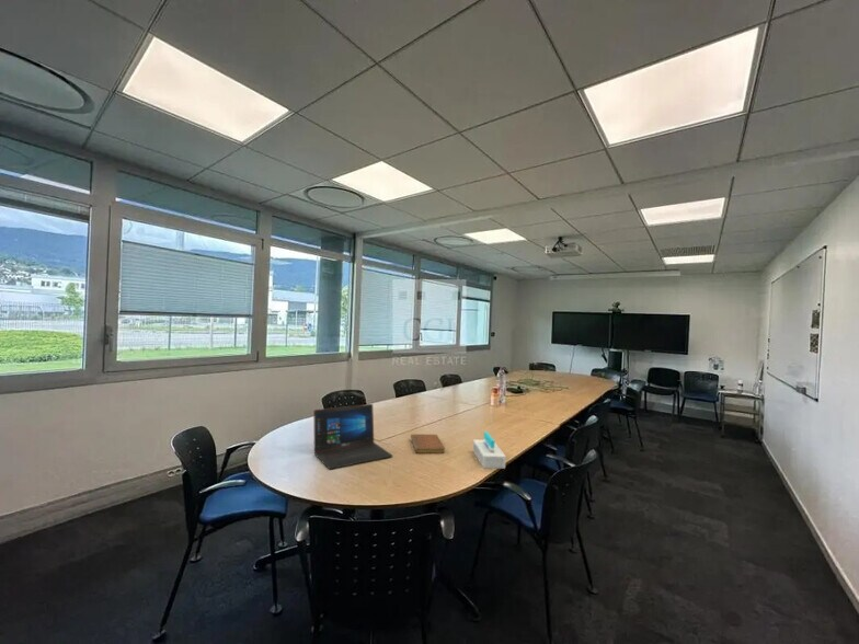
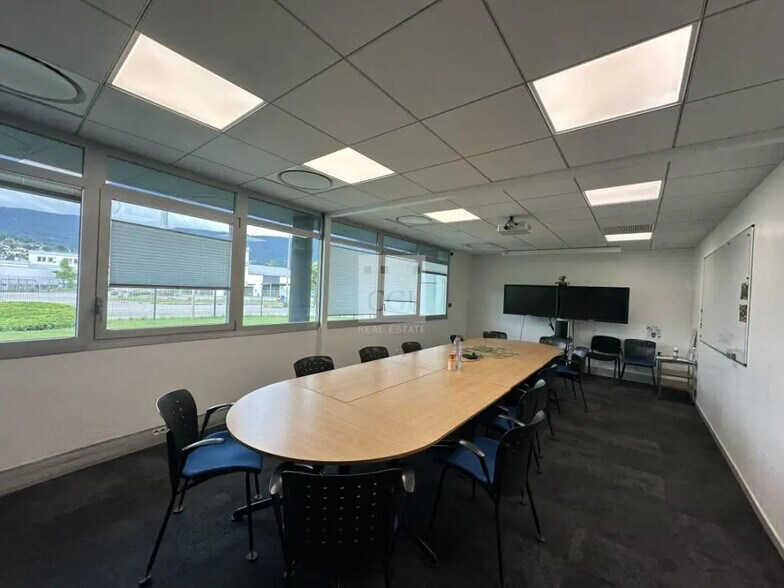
- laptop [312,403,393,470]
- tissue box [472,430,507,470]
- notebook [410,433,446,455]
